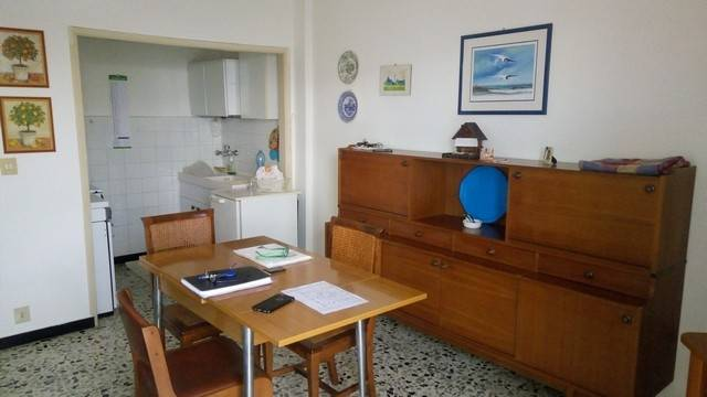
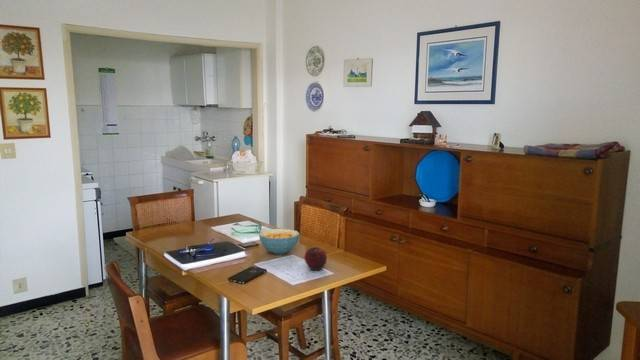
+ fruit [304,246,328,271]
+ cereal bowl [258,228,301,256]
